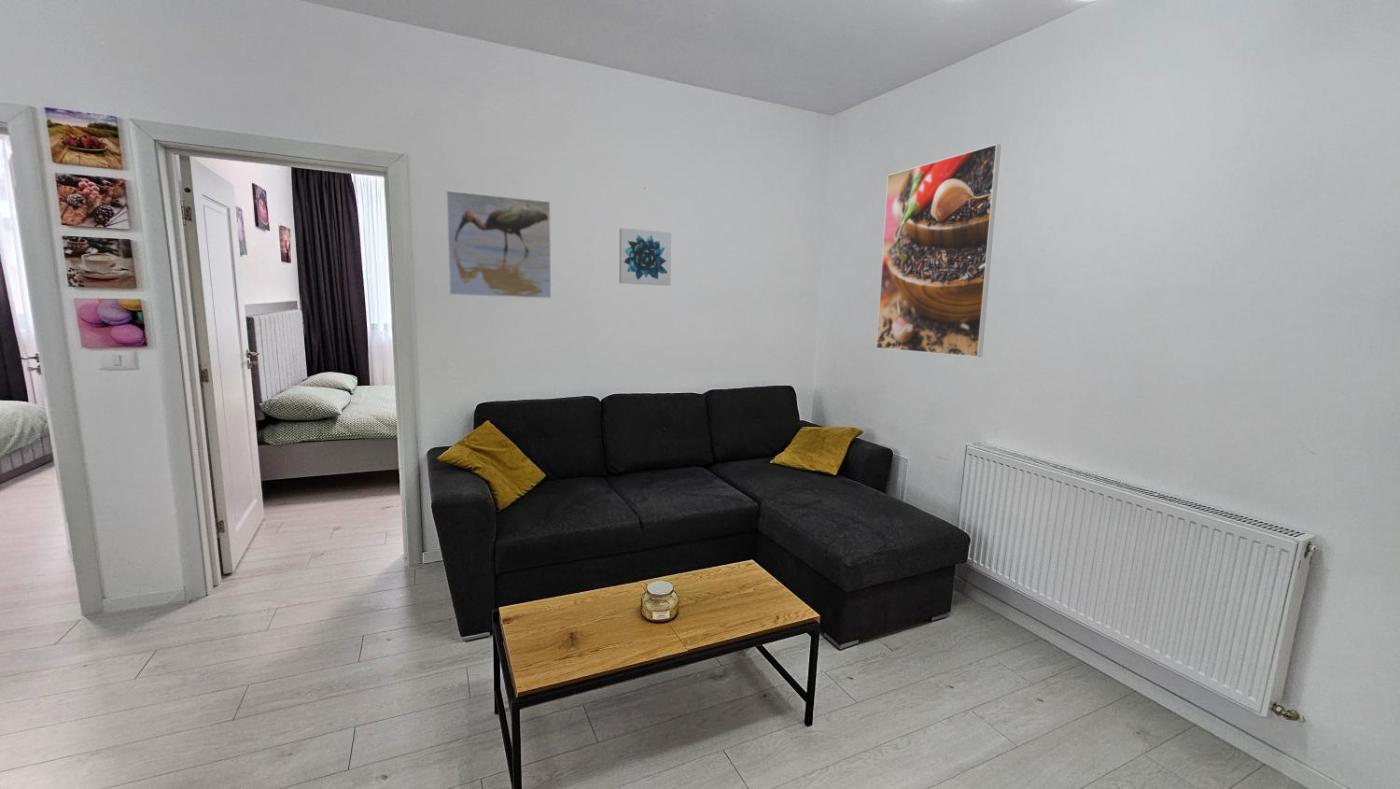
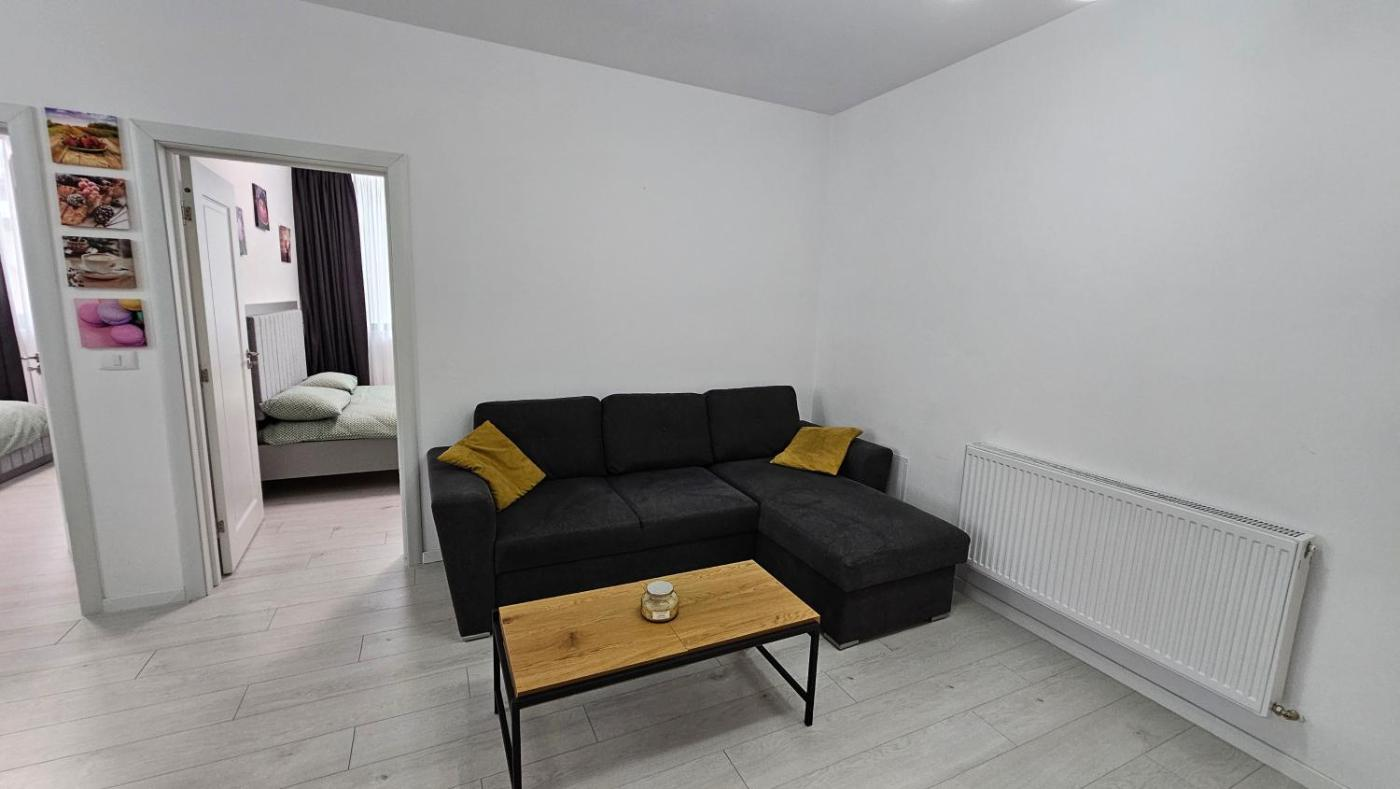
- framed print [445,189,552,300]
- wall art [618,227,672,287]
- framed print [875,143,1002,358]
